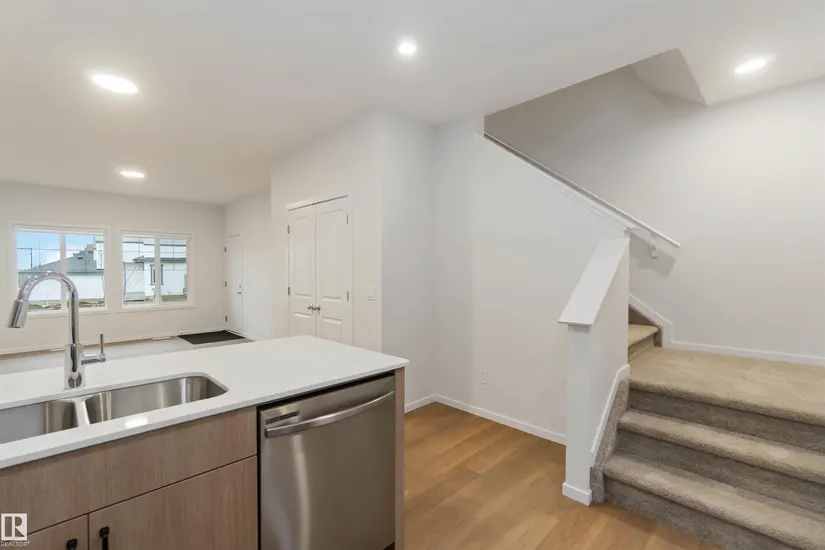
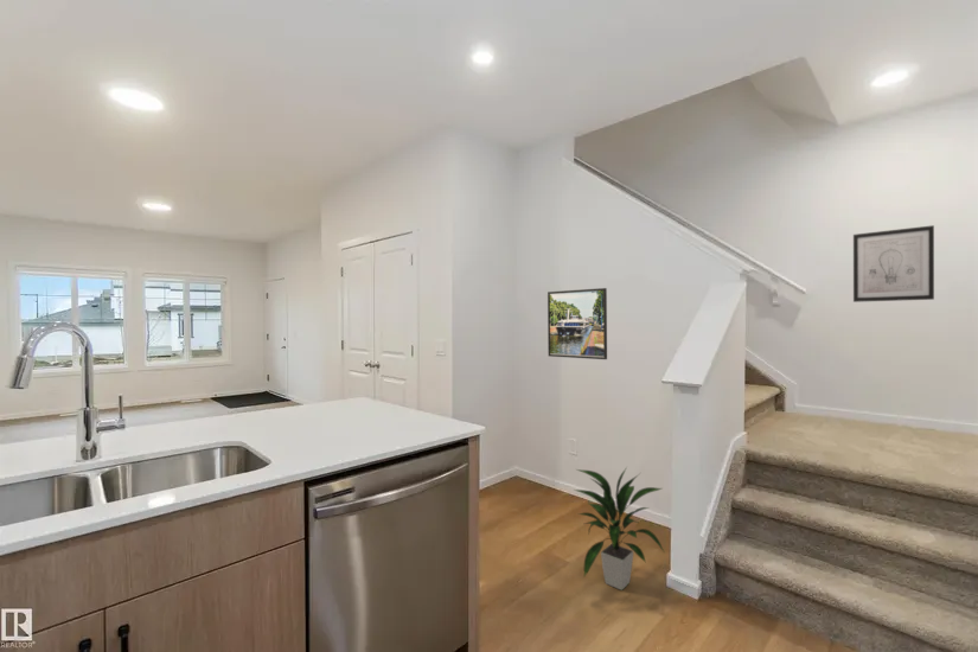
+ wall art [852,224,935,303]
+ indoor plant [574,466,665,592]
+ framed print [546,287,608,360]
